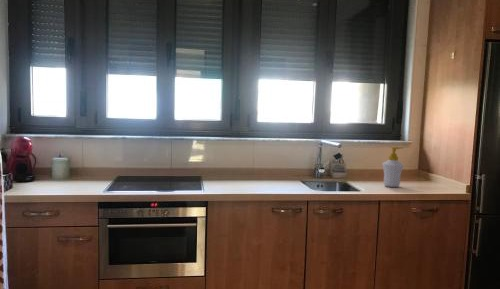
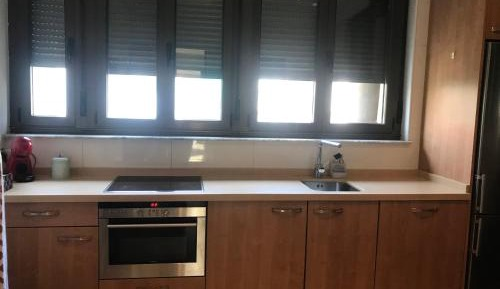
- soap bottle [381,145,405,188]
